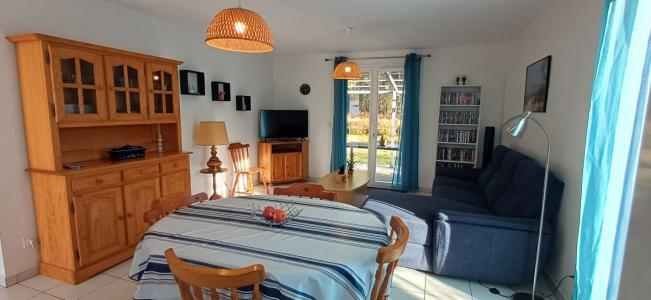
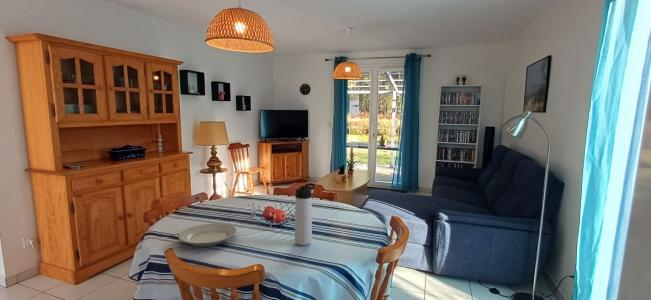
+ plate [177,223,238,248]
+ thermos bottle [294,182,316,246]
